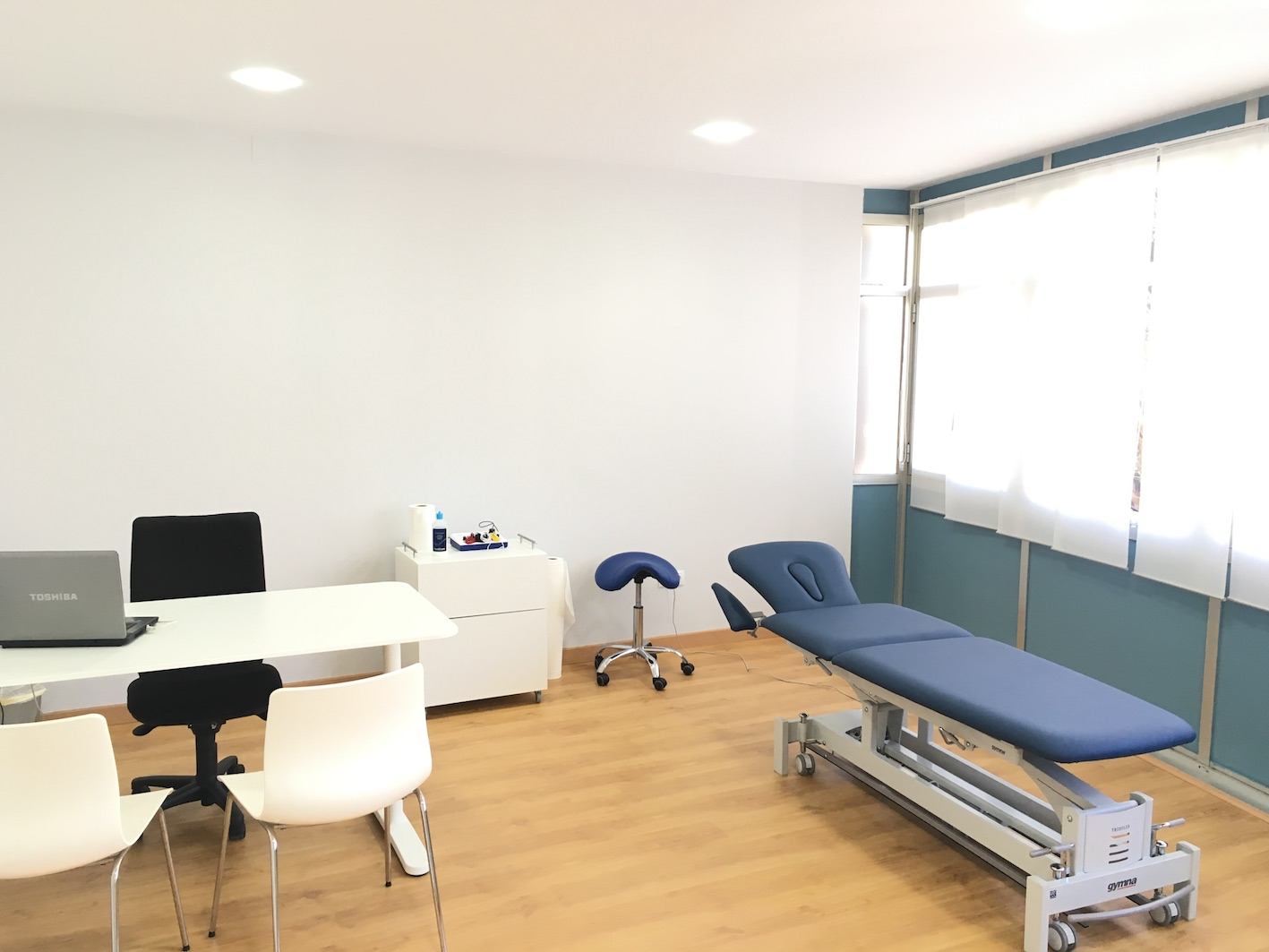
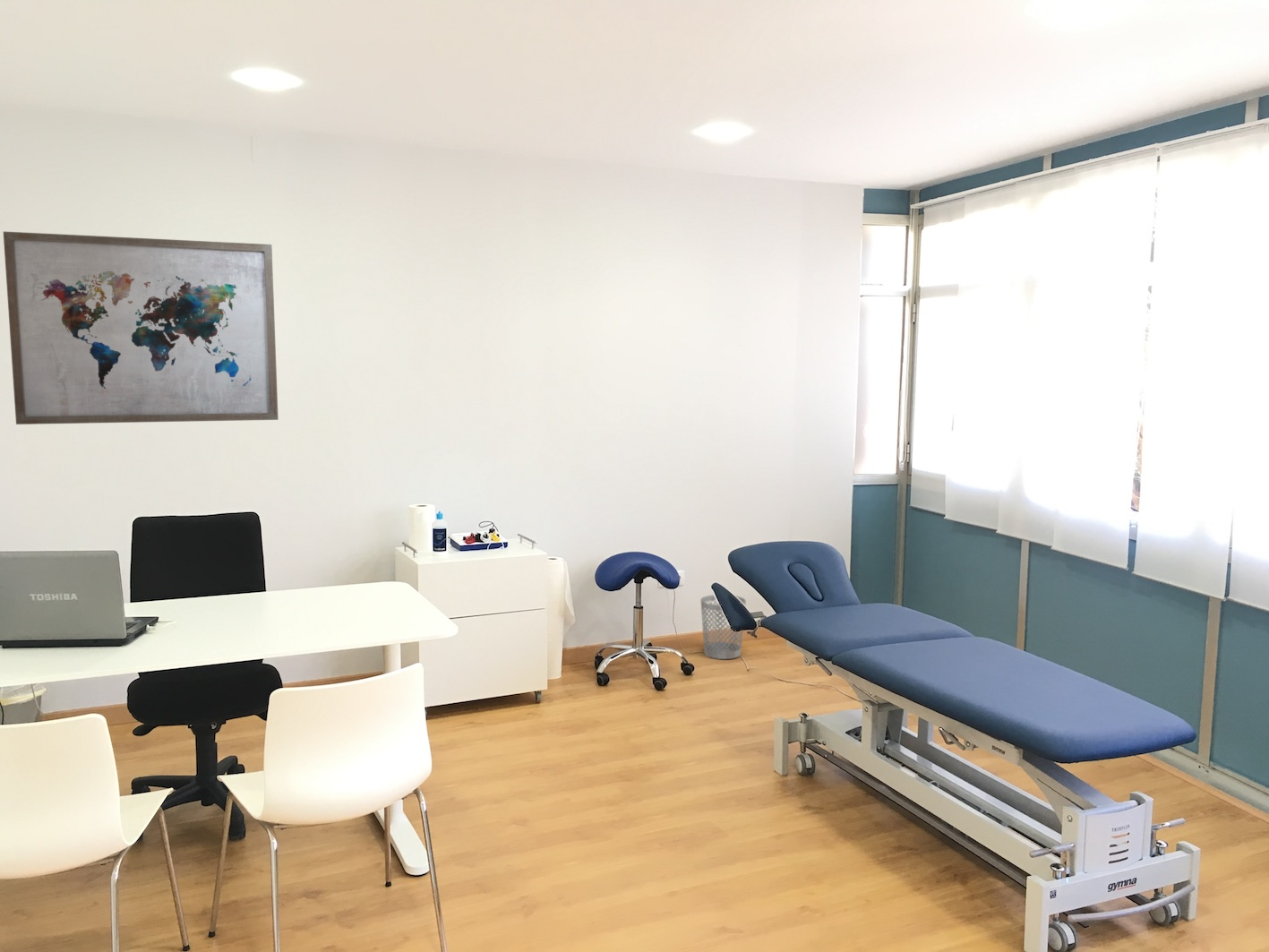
+ wastebasket [699,594,747,660]
+ wall art [3,231,279,425]
